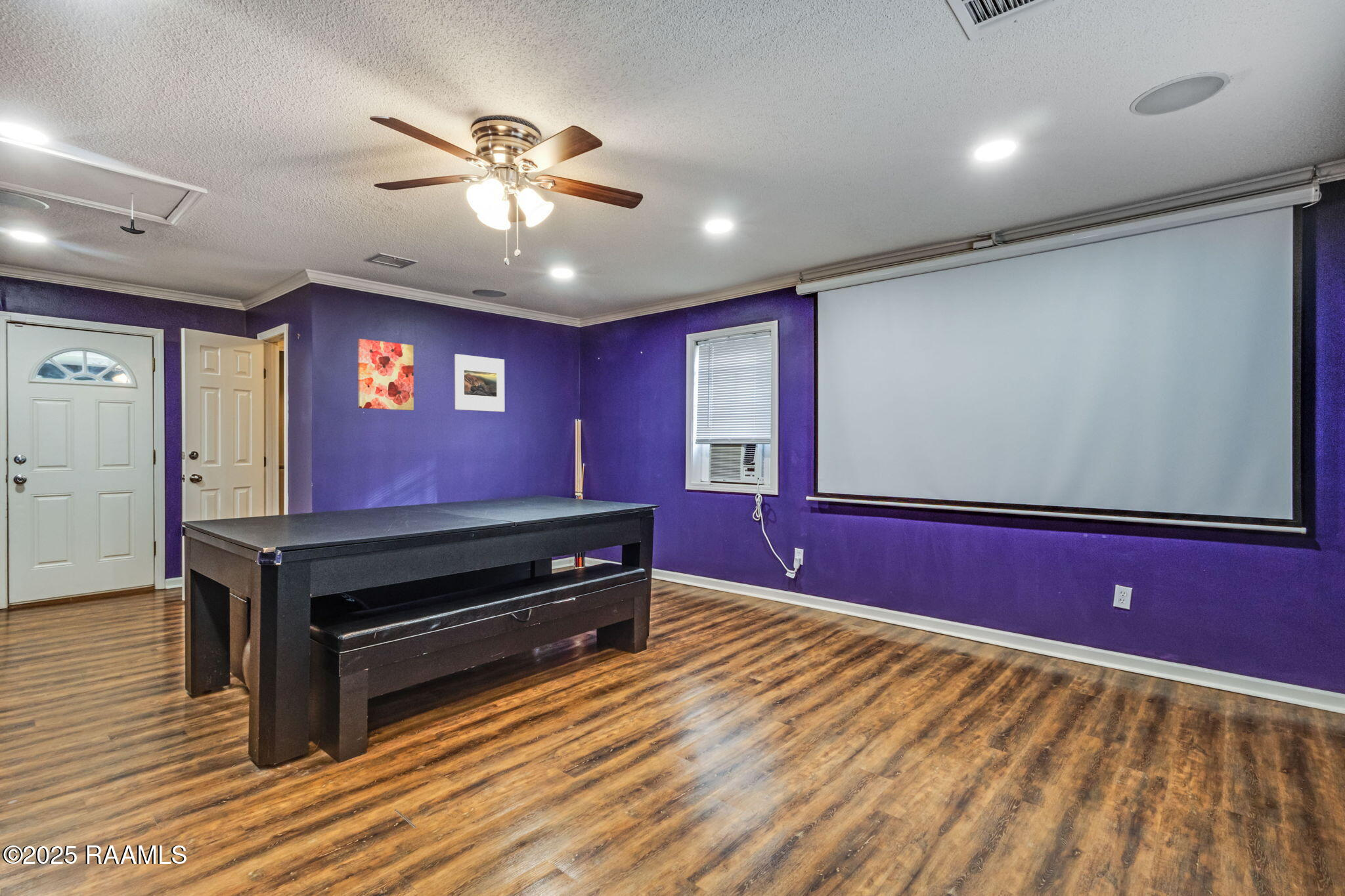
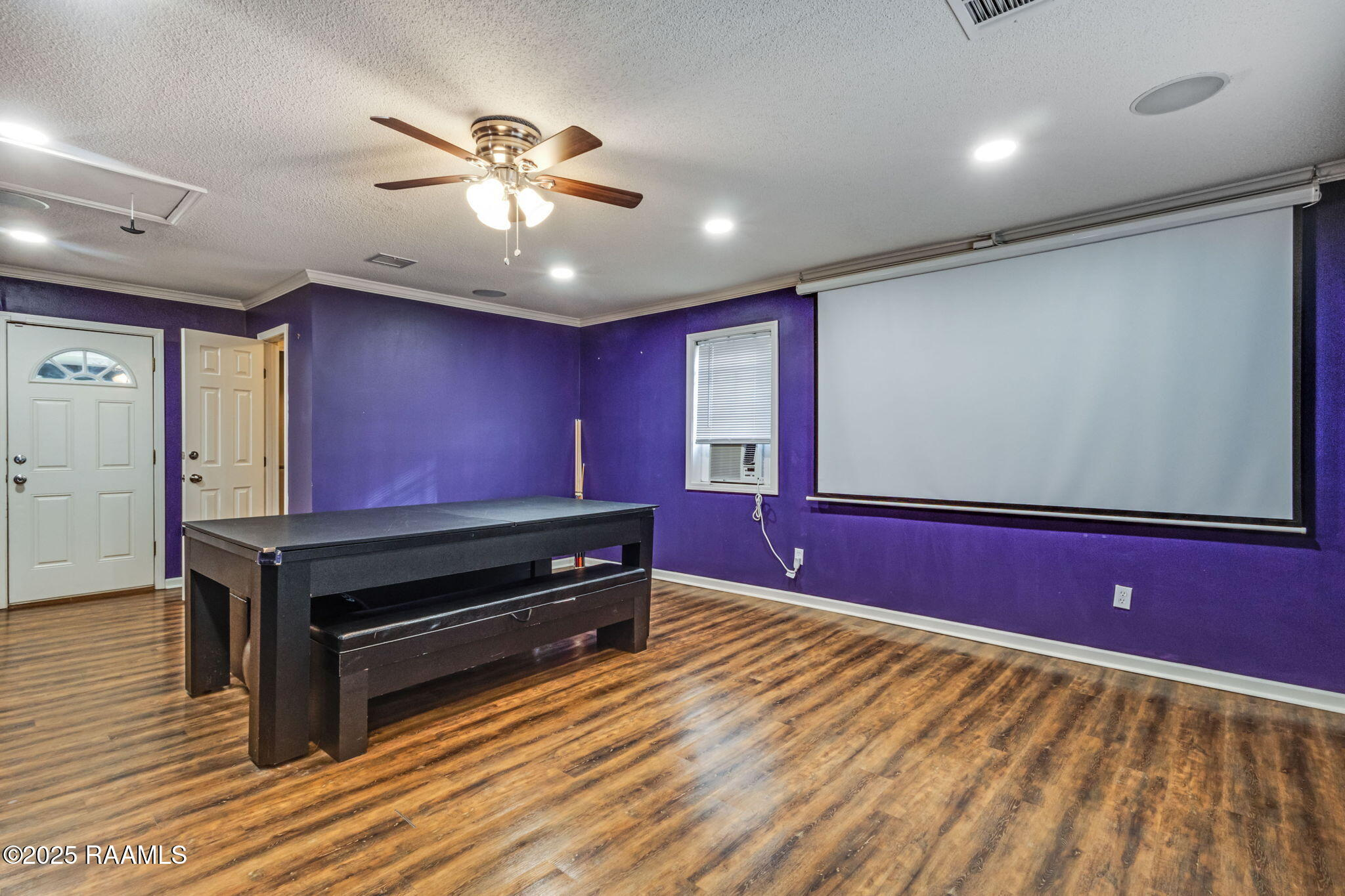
- wall art [357,338,414,411]
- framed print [454,353,505,412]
